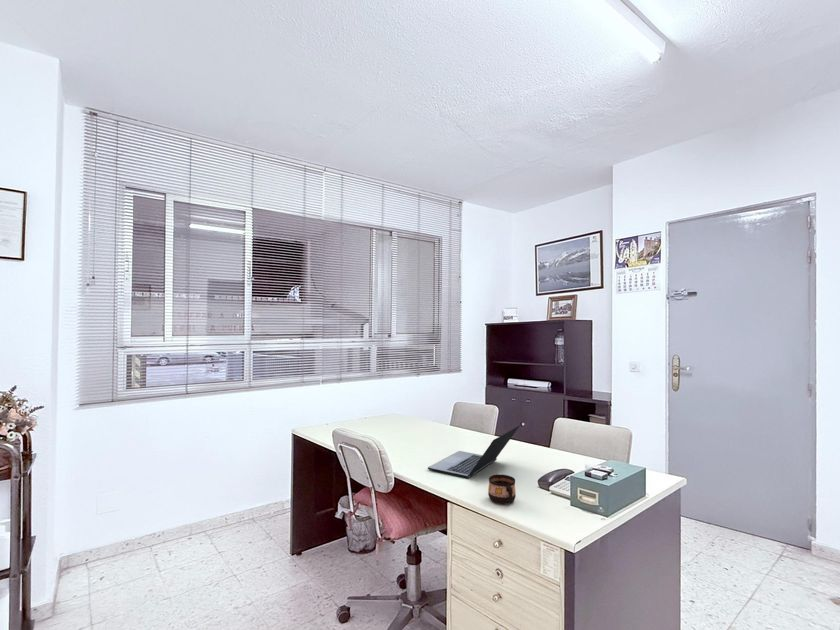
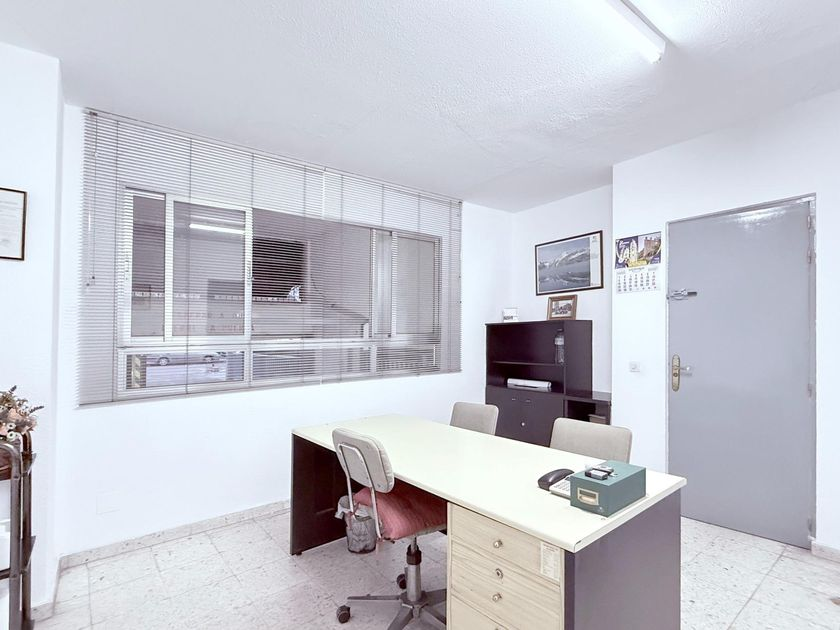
- cup [487,473,517,505]
- laptop [427,425,520,480]
